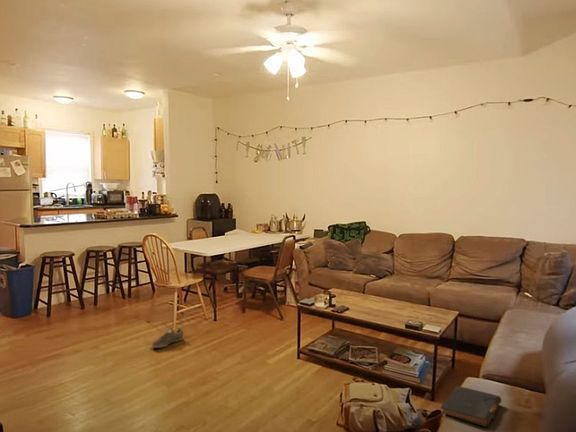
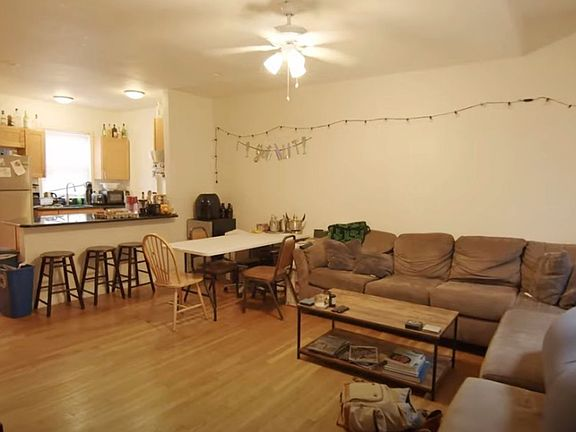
- book [440,385,502,427]
- sneaker [151,326,184,349]
